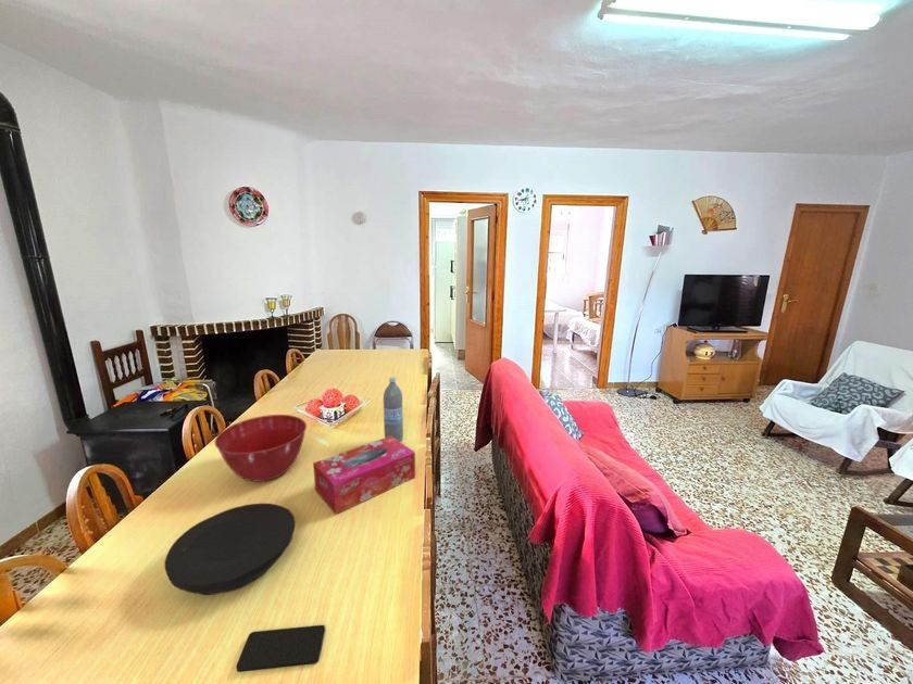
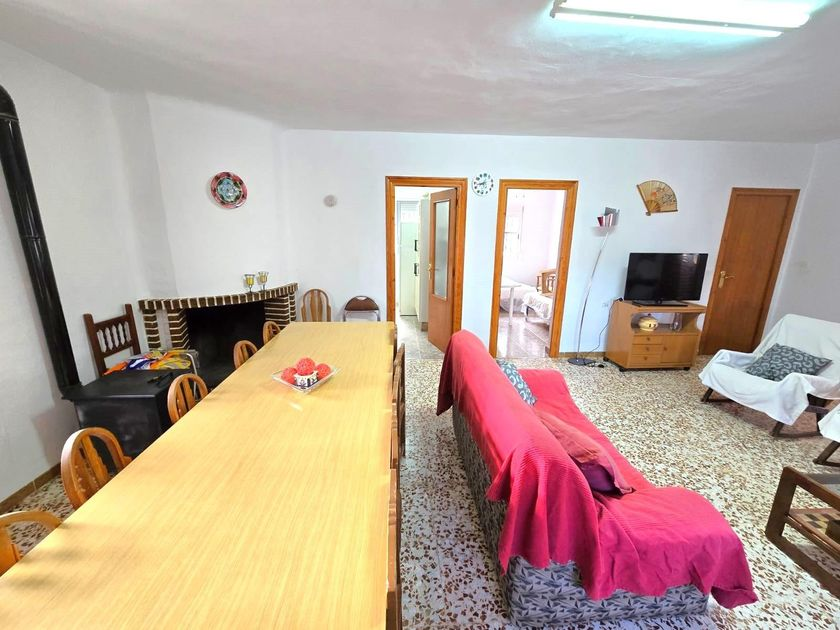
- tissue box [312,435,416,515]
- smartphone [235,624,326,673]
- water bottle [383,376,404,443]
- plate [164,503,297,596]
- mixing bowl [214,414,308,483]
